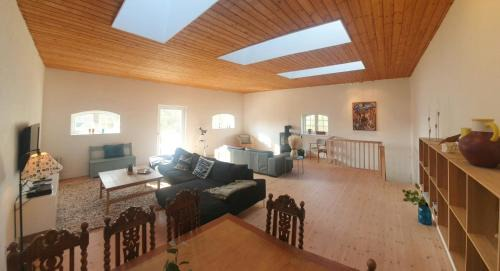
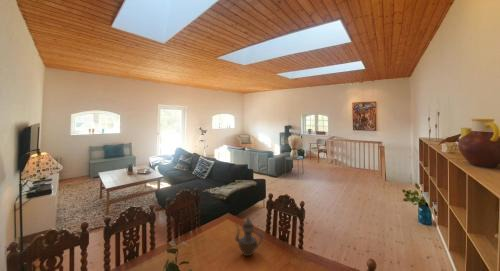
+ teapot [234,216,264,257]
